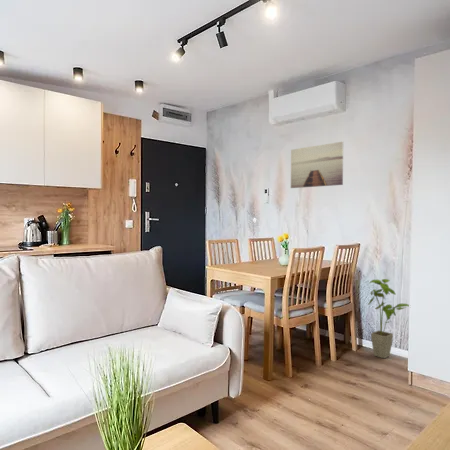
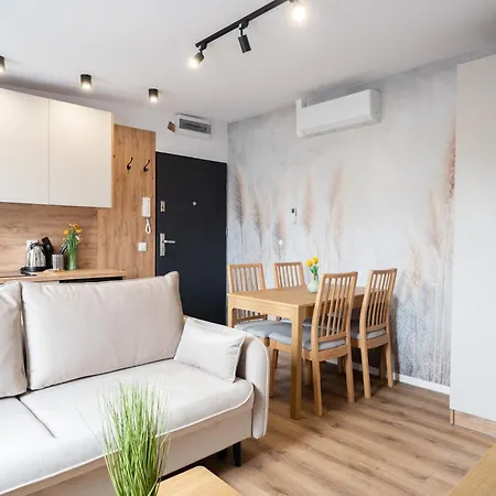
- house plant [367,278,410,359]
- wall art [290,141,344,189]
